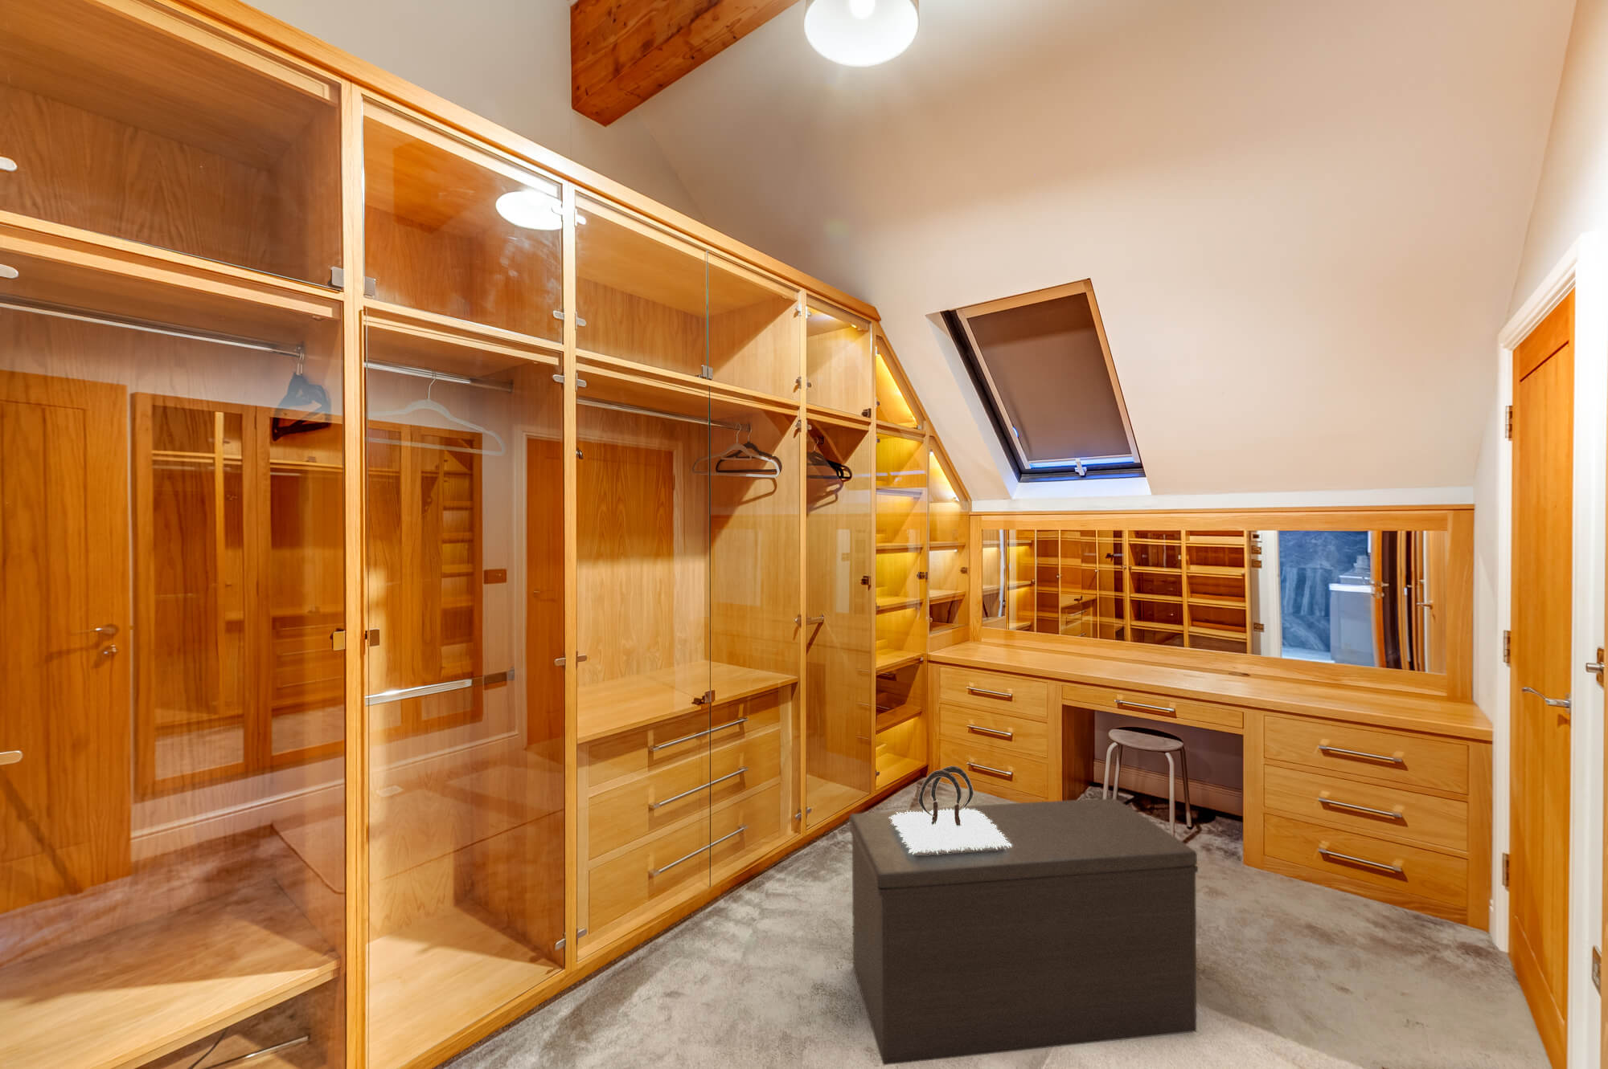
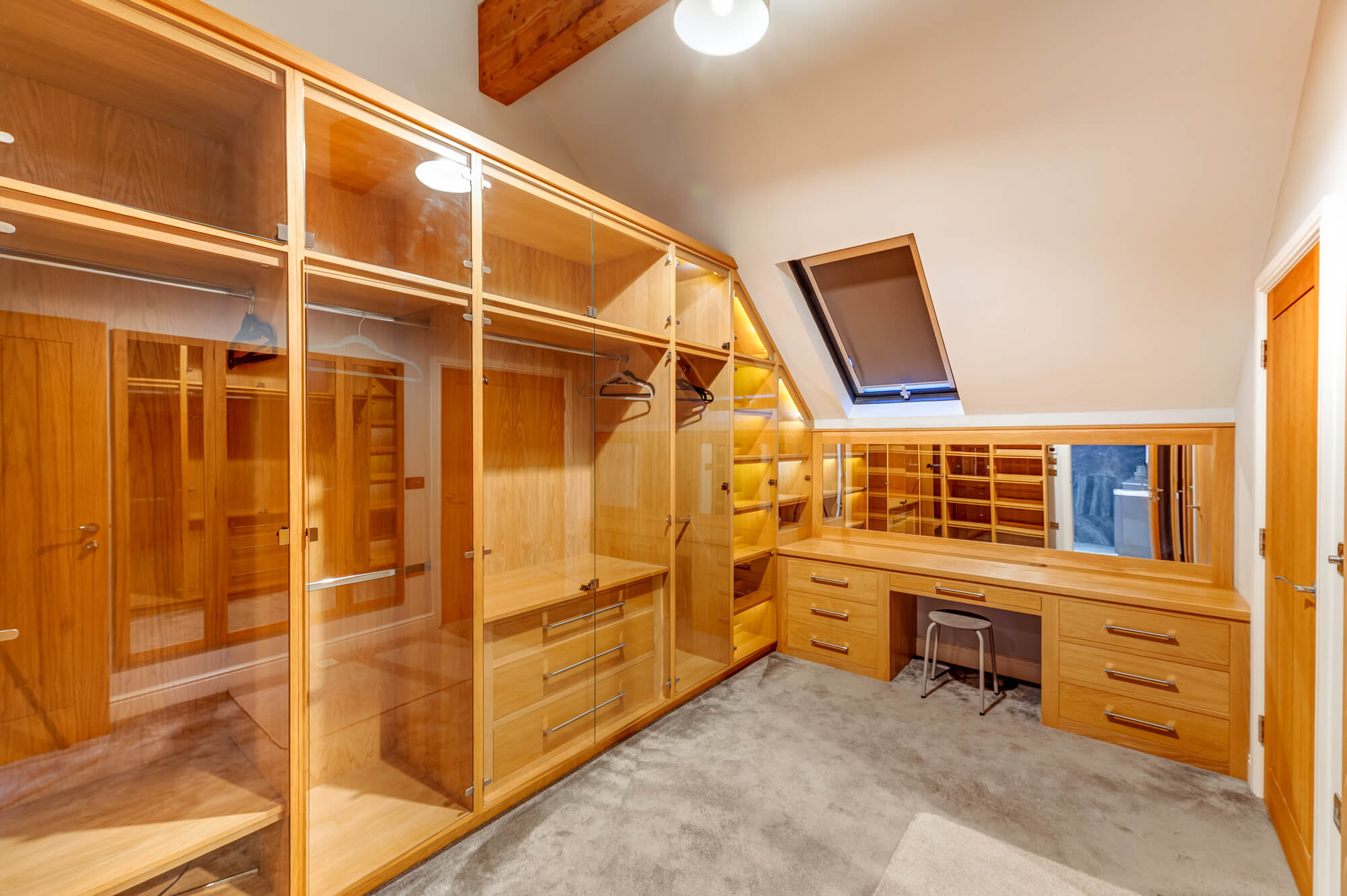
- handbag [888,766,1011,854]
- bench [849,797,1199,1065]
